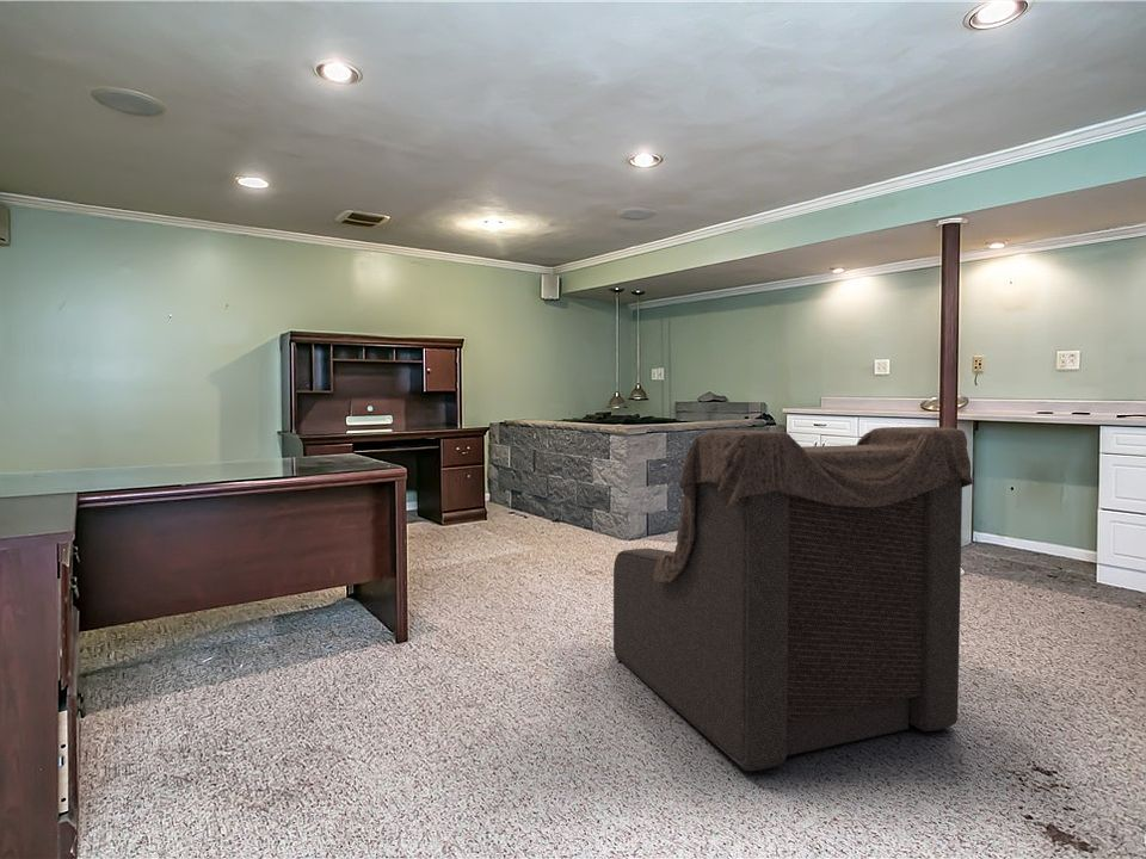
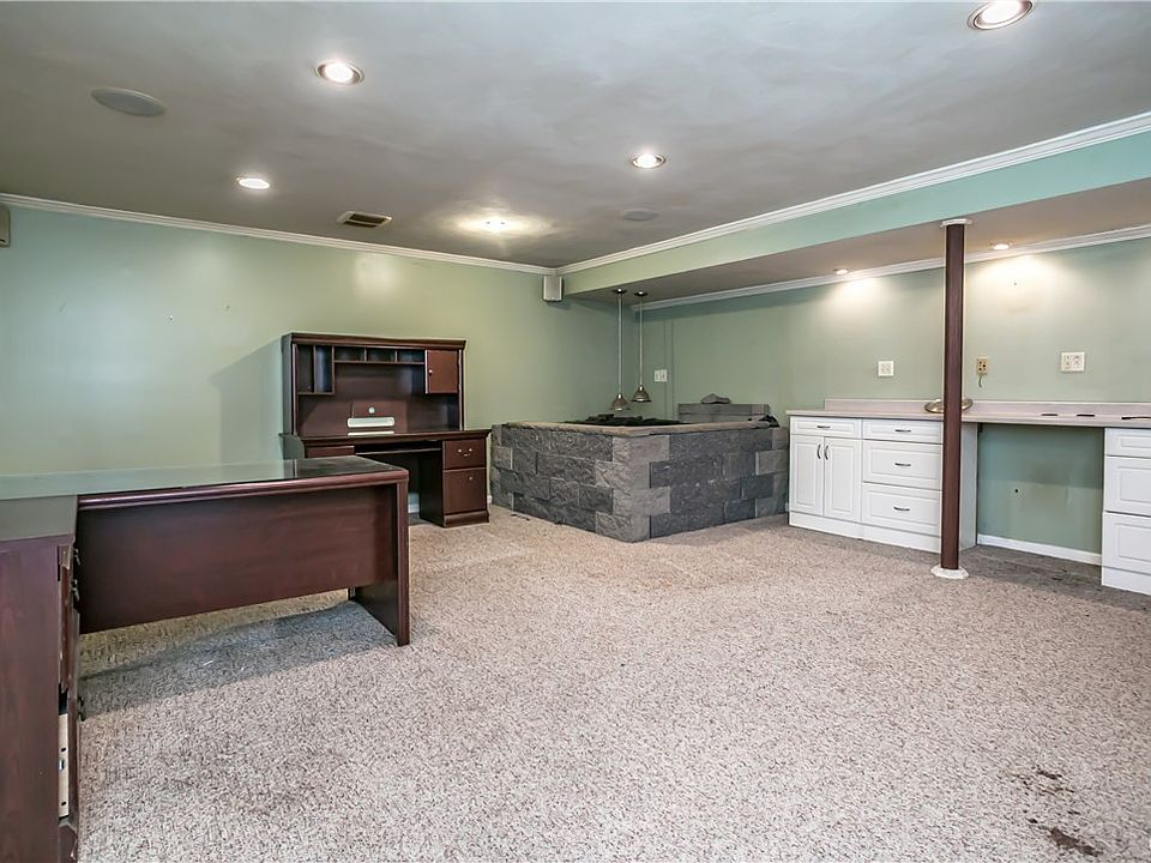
- armchair [612,426,974,772]
